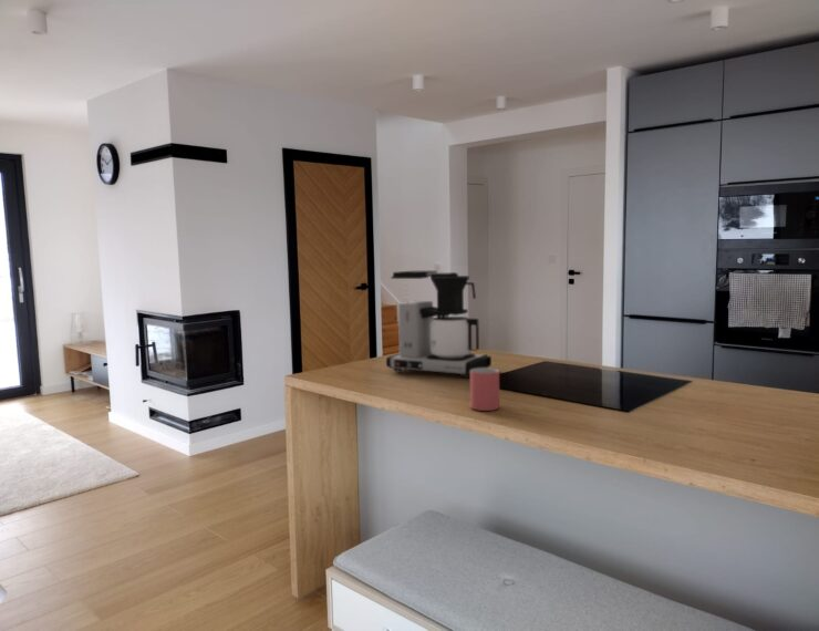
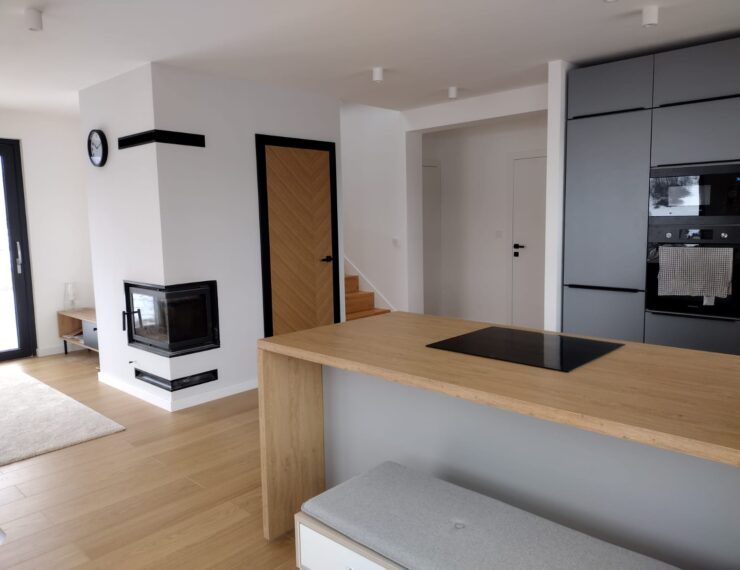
- mug [469,368,500,412]
- coffee maker [385,270,493,379]
